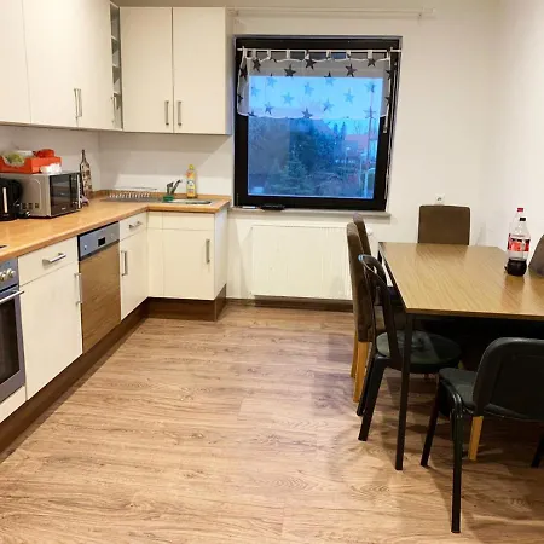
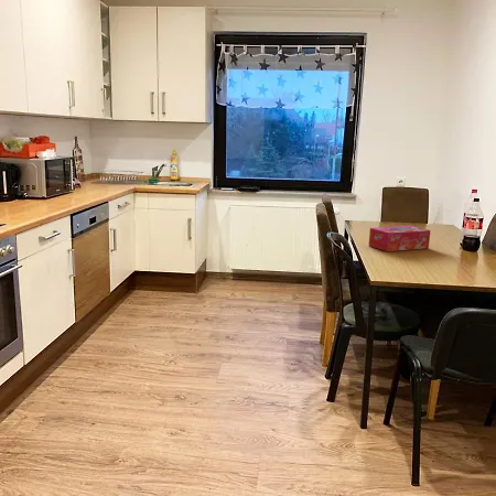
+ tissue box [368,225,431,252]
